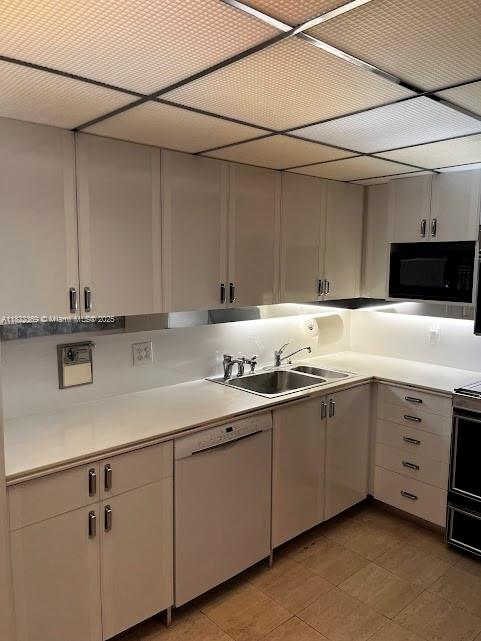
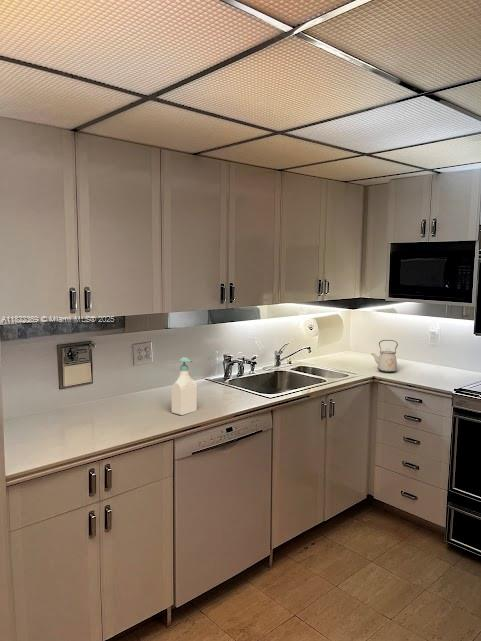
+ kettle [370,339,399,373]
+ soap bottle [171,356,198,416]
